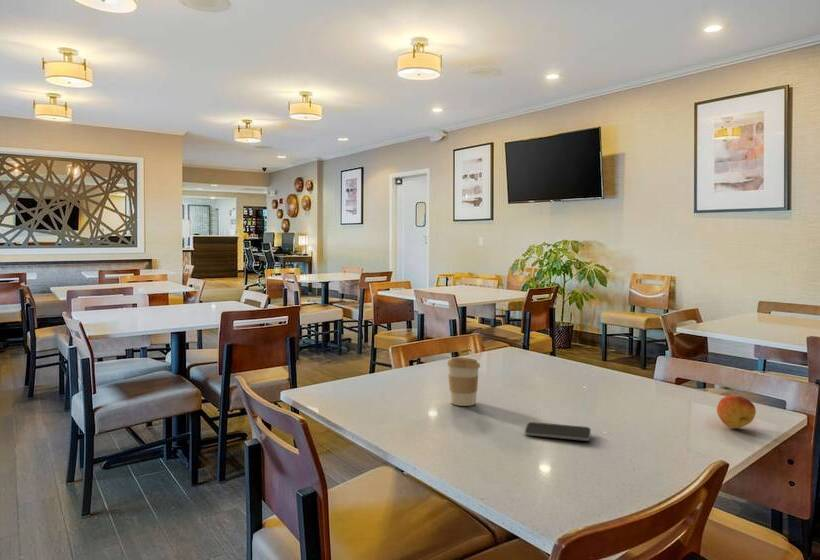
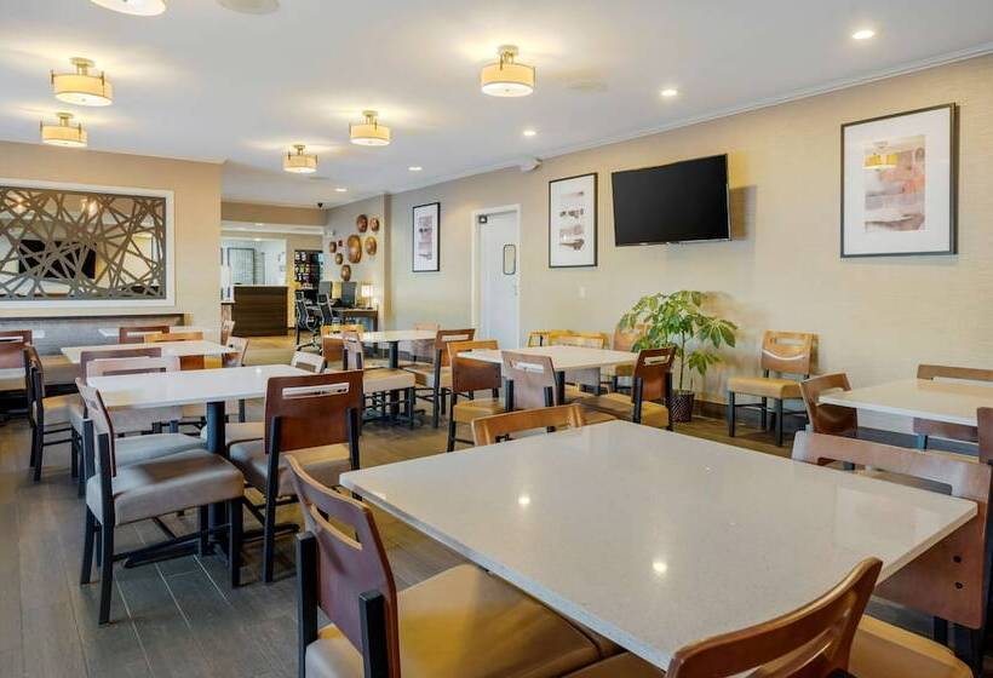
- fruit [716,394,757,429]
- smartphone [523,421,592,442]
- coffee cup [446,356,481,407]
